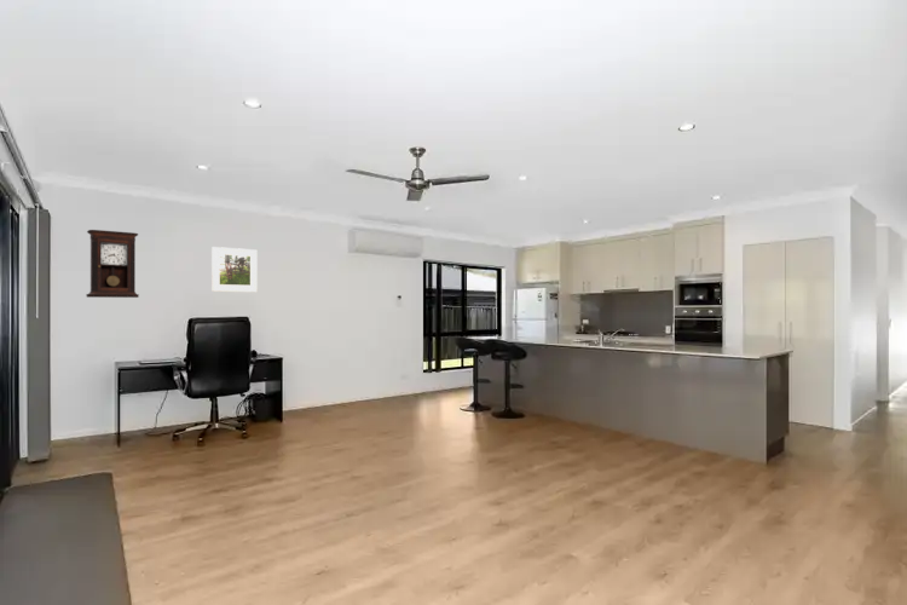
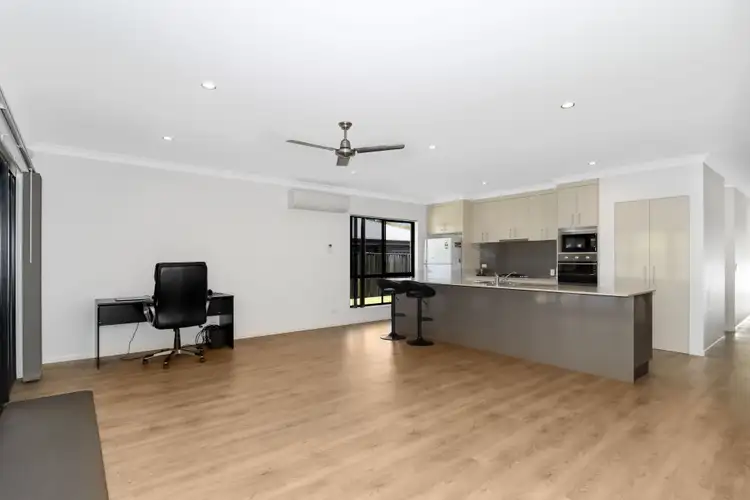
- pendulum clock [85,229,140,299]
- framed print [210,246,259,293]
